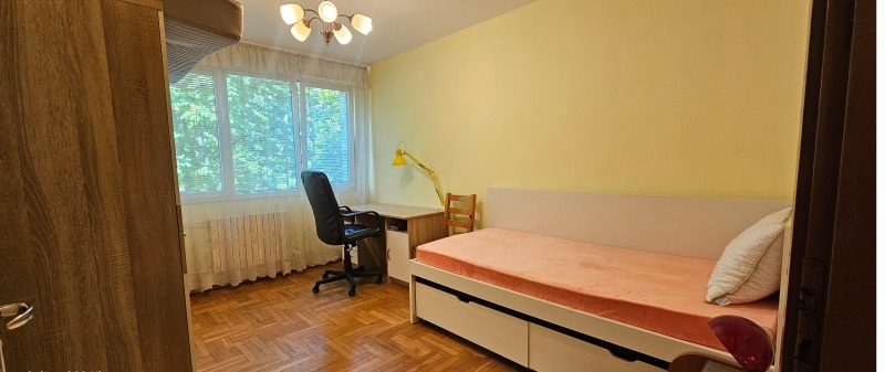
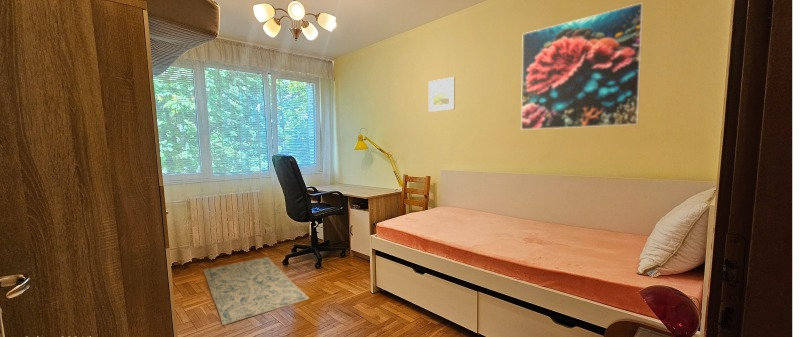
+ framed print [428,76,456,113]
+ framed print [520,2,644,131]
+ rug [202,256,310,326]
